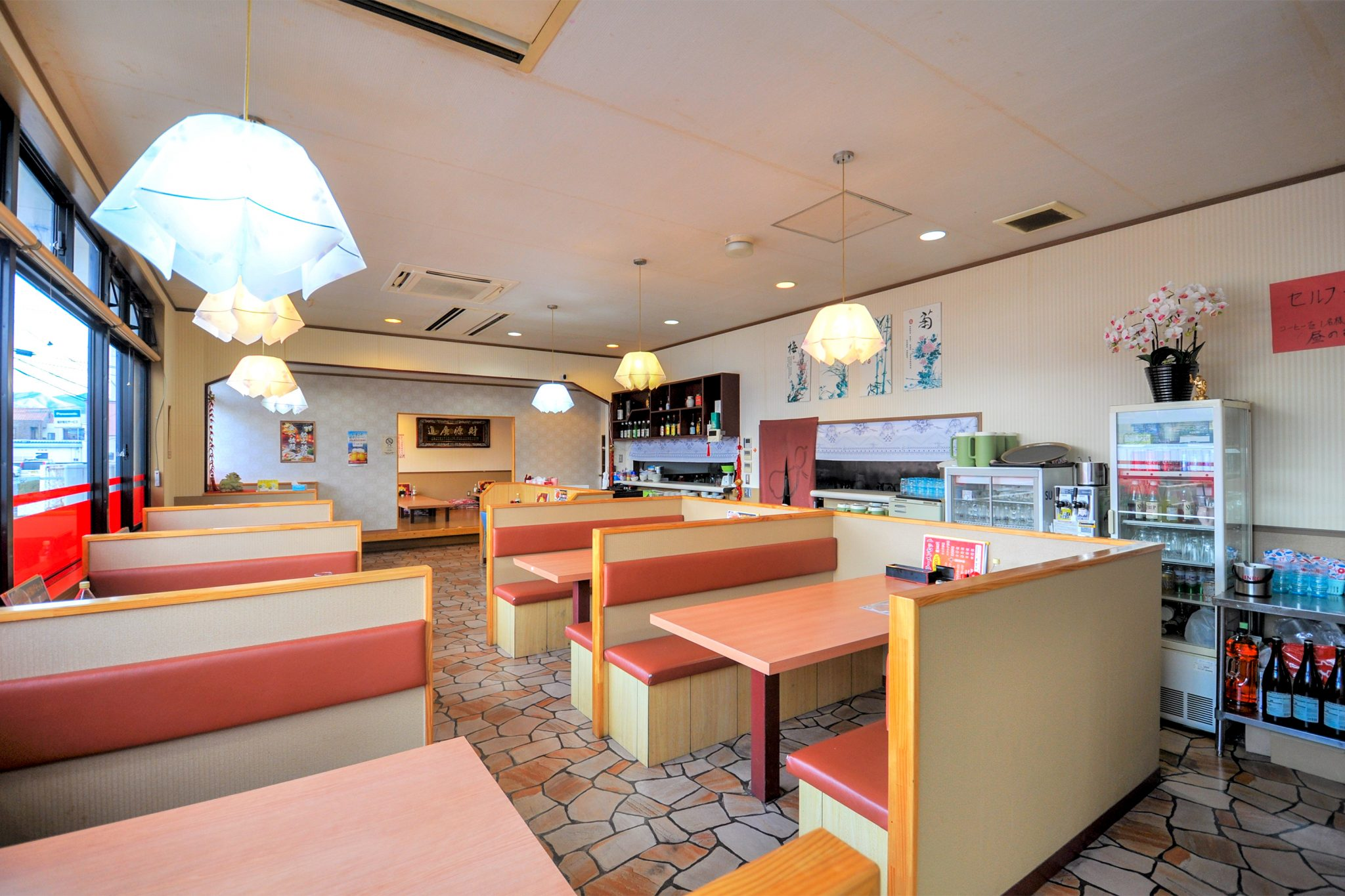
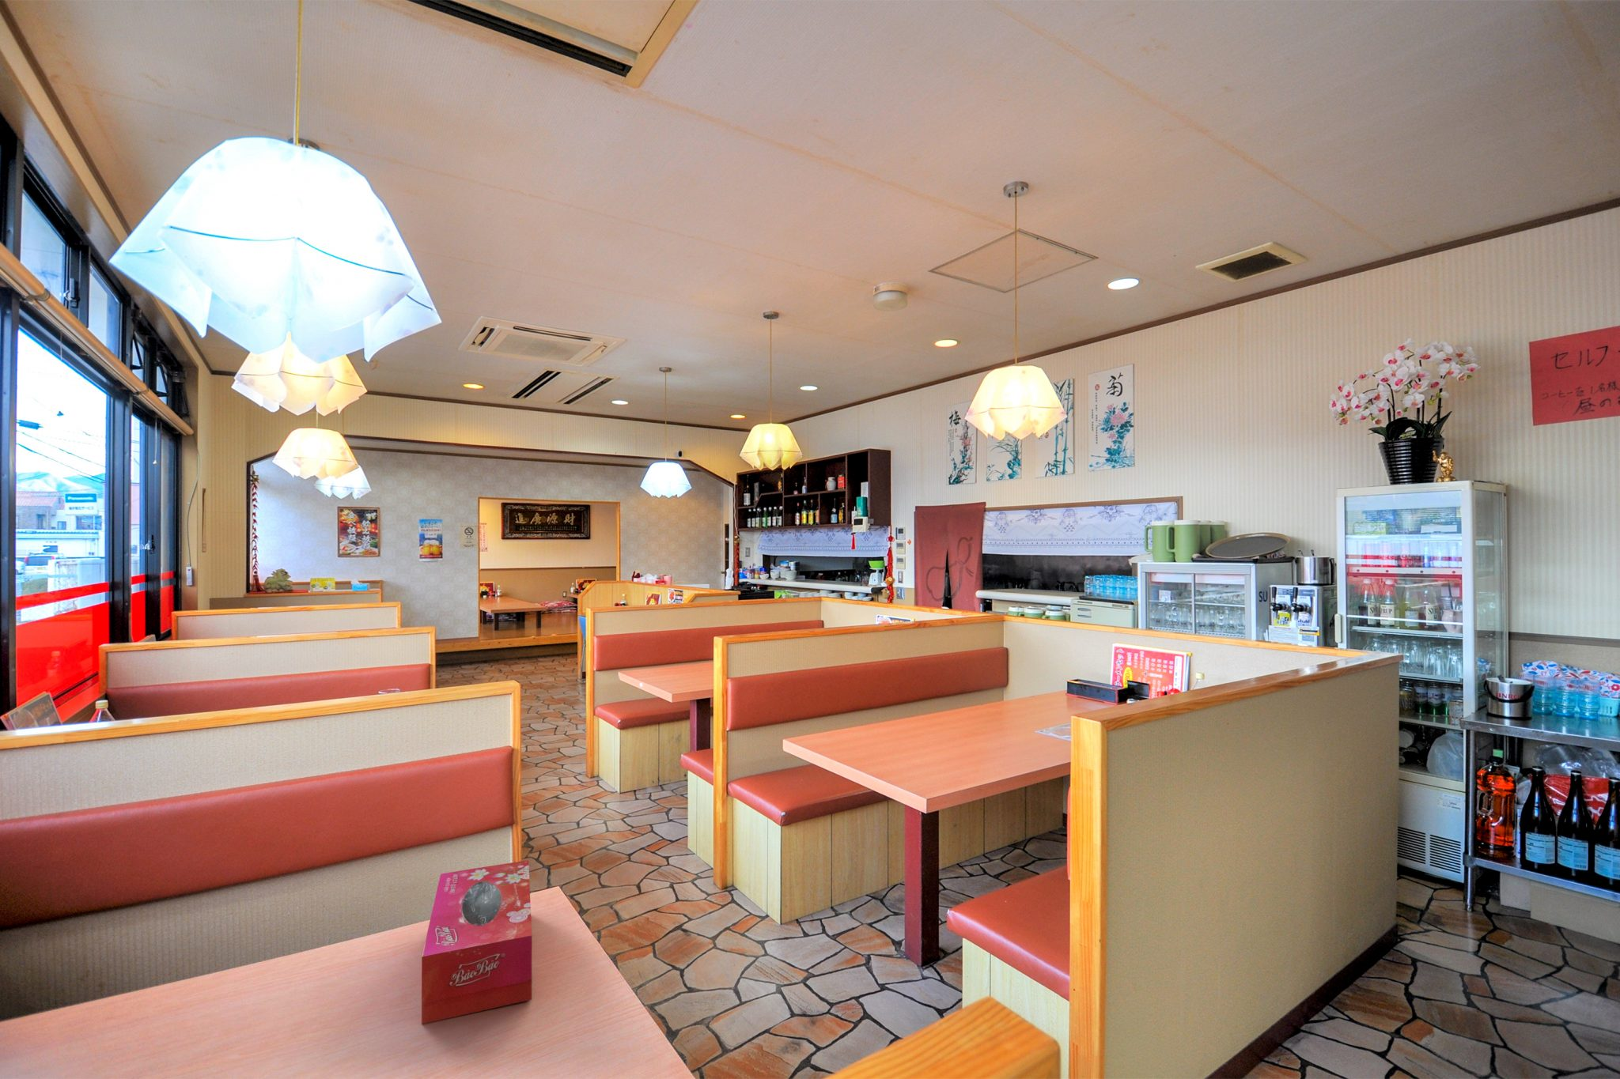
+ tissue box [420,860,532,1025]
